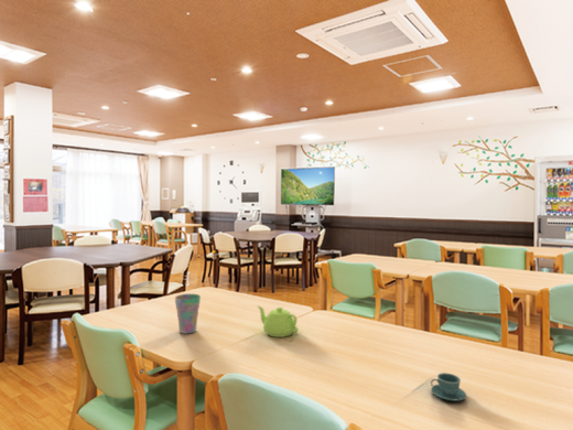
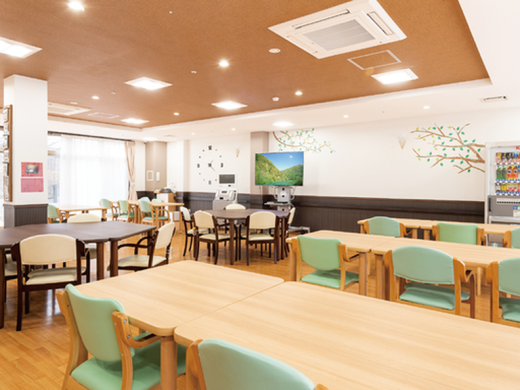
- teapot [256,304,300,338]
- teacup [430,372,467,401]
- cup [174,293,202,335]
